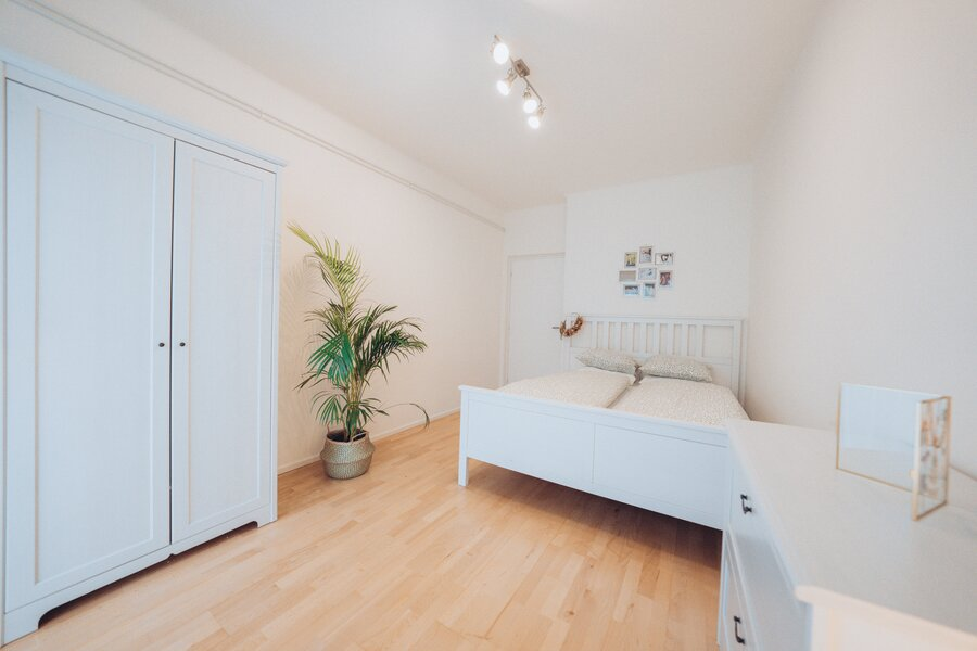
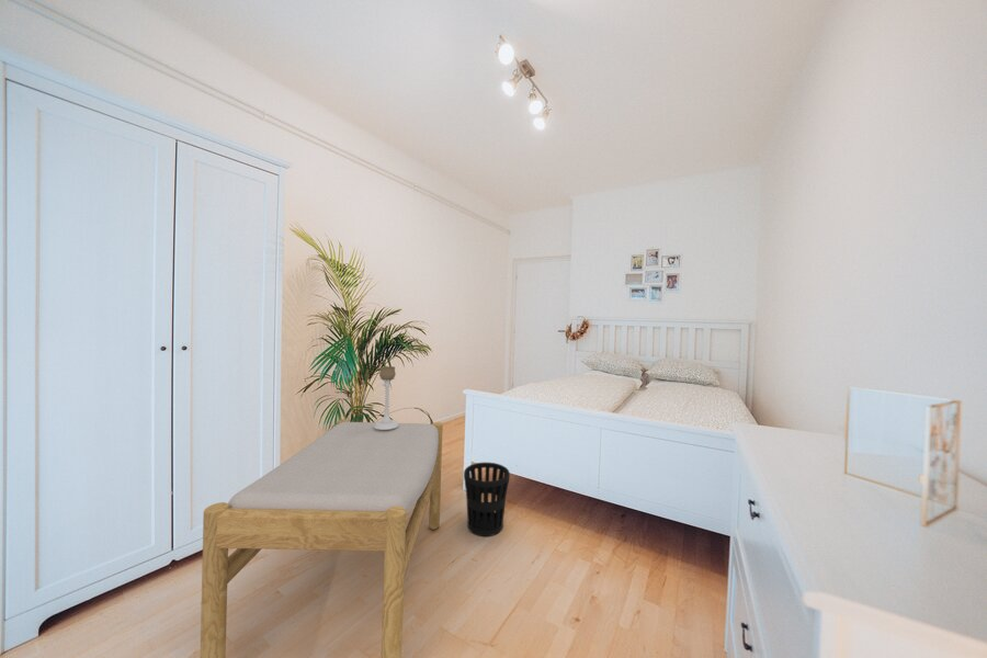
+ wastebasket [463,462,511,537]
+ candle holder [373,365,399,430]
+ footstool [200,419,444,658]
